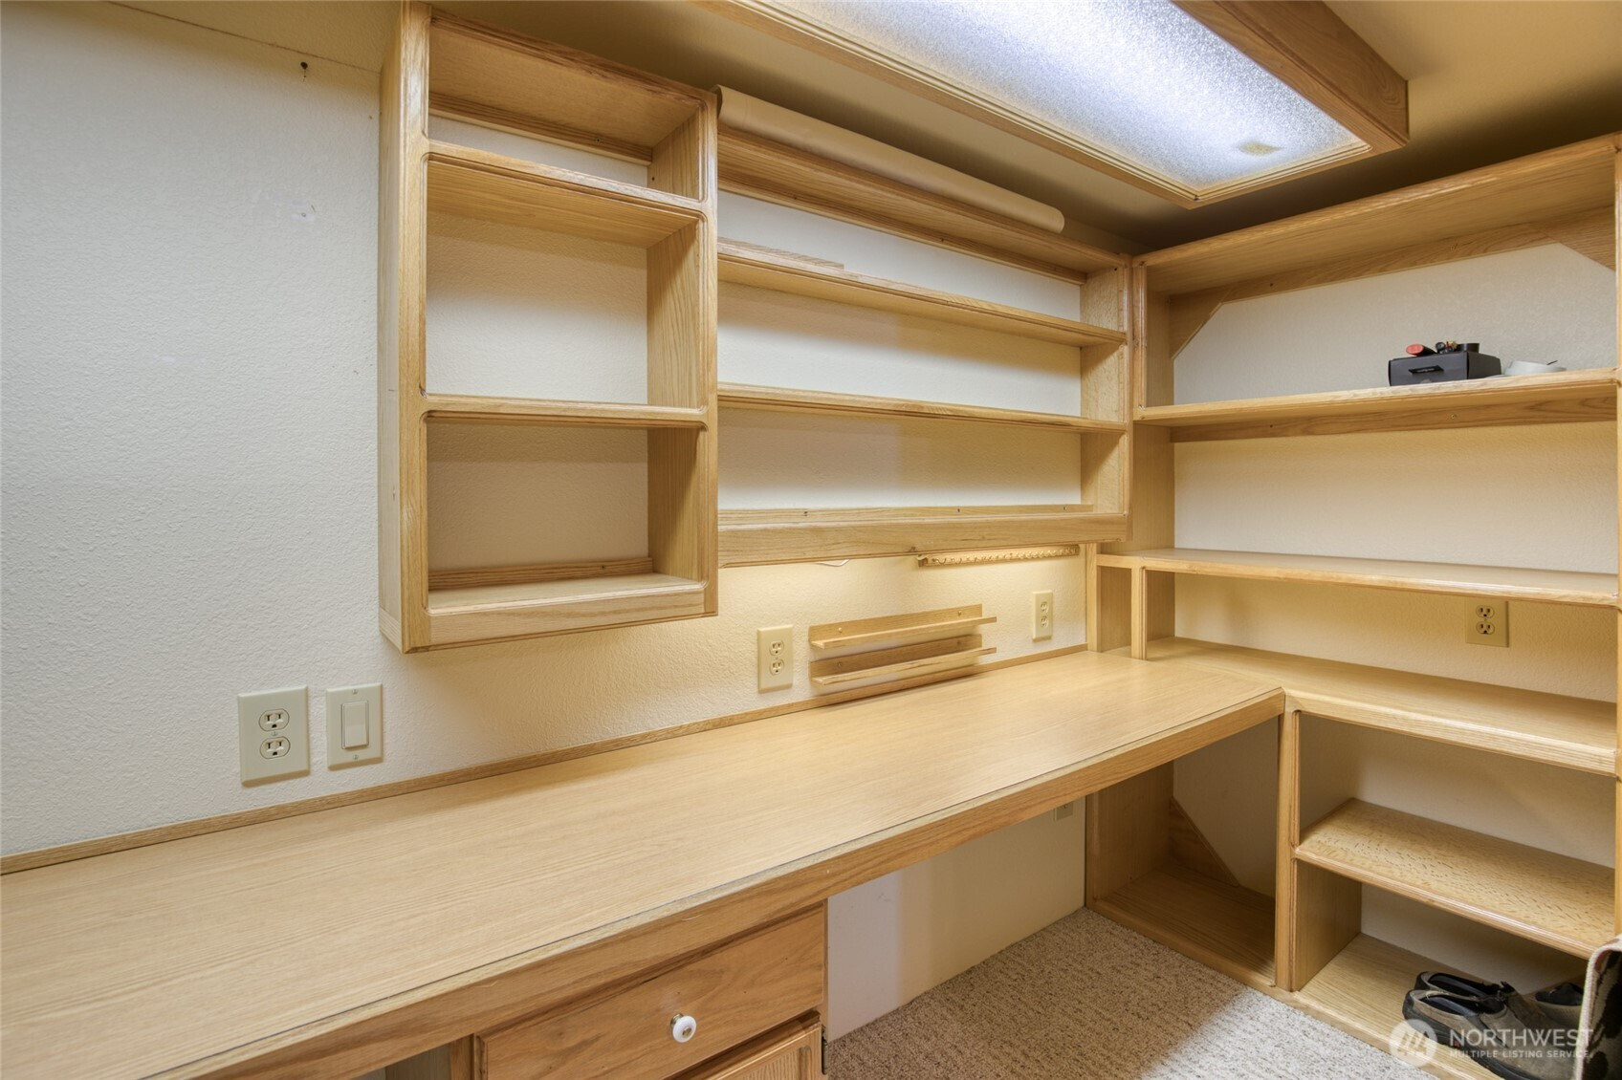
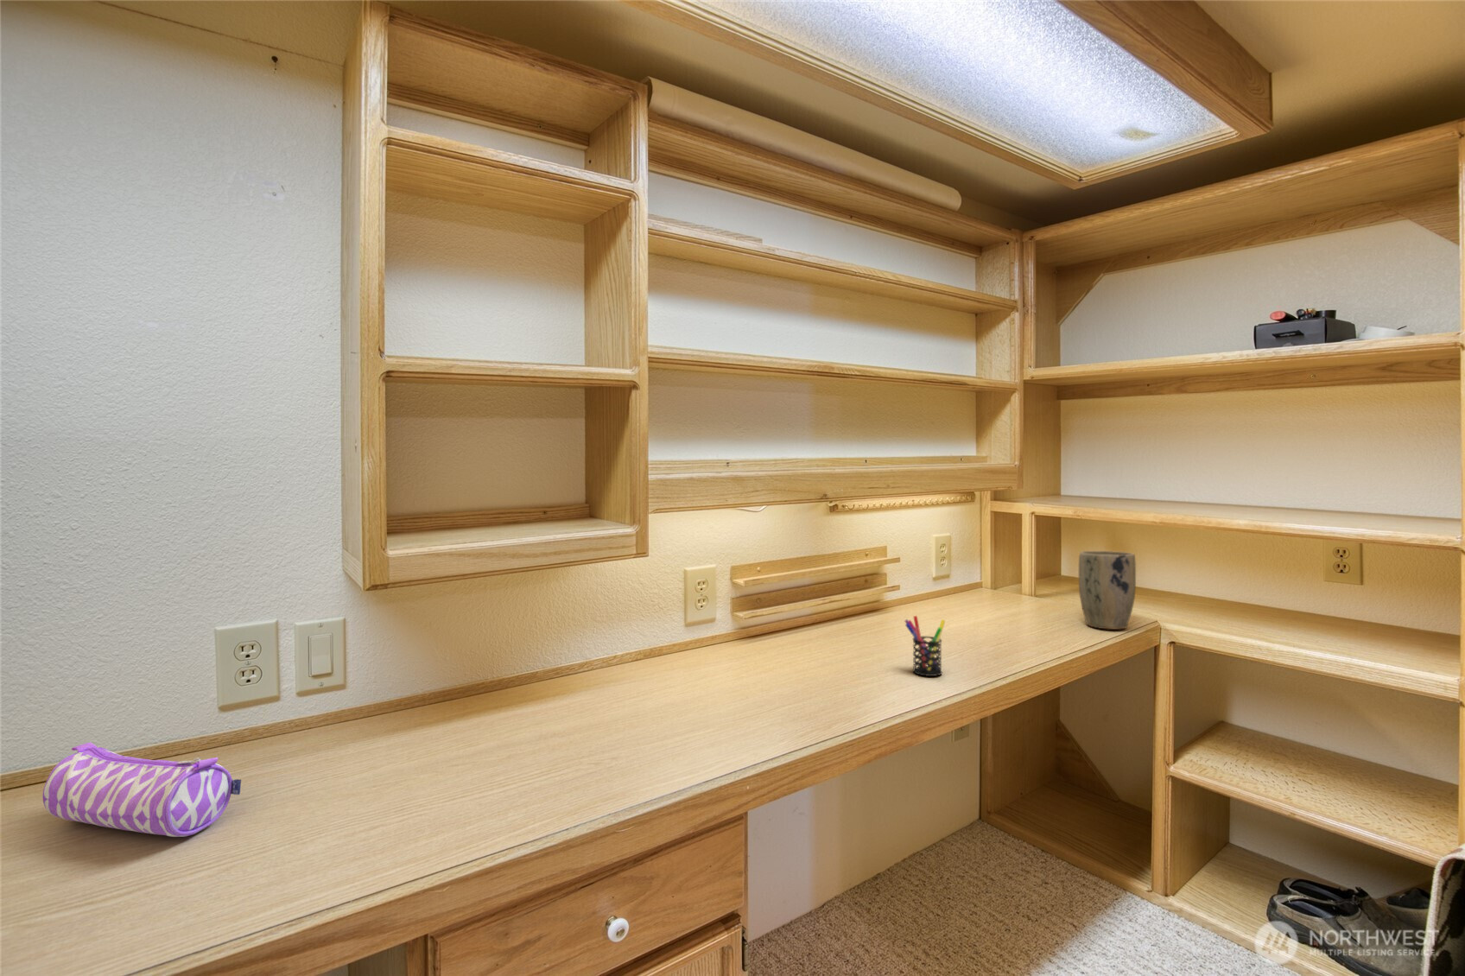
+ pen holder [904,615,945,678]
+ pencil case [41,742,242,838]
+ plant pot [1078,550,1137,631]
